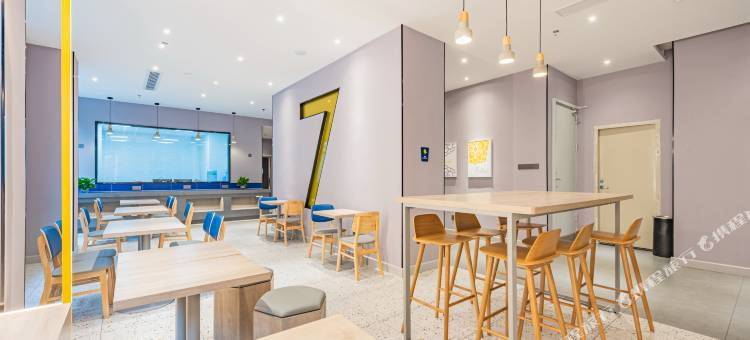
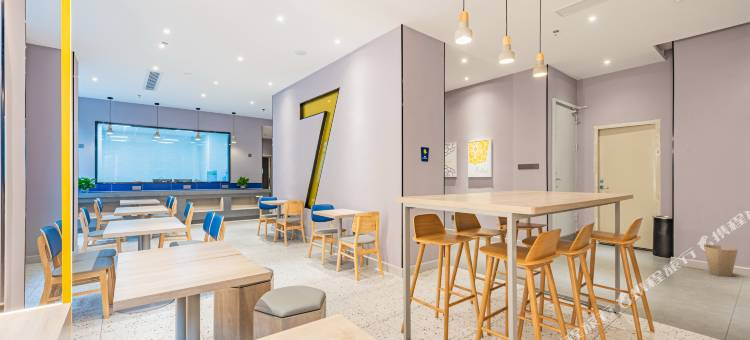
+ trash can [703,244,739,278]
